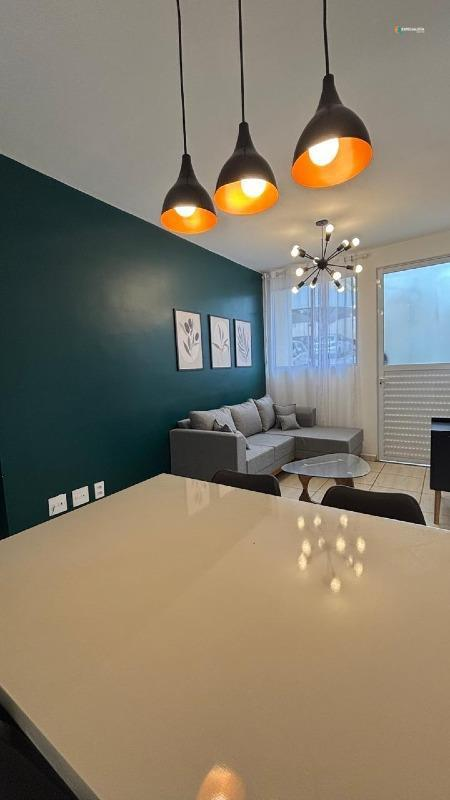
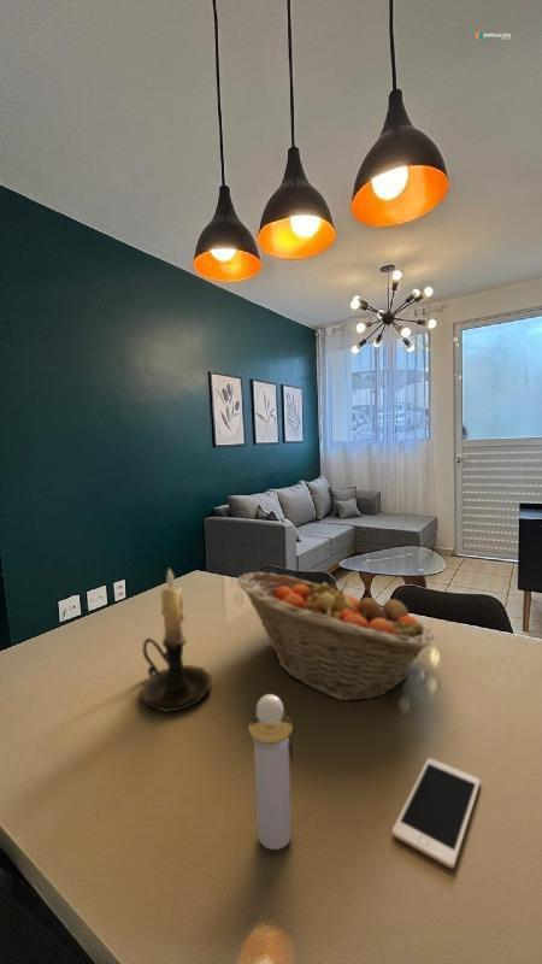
+ cell phone [391,757,482,870]
+ fruit basket [237,571,435,701]
+ perfume bottle [247,693,294,851]
+ candle holder [140,568,212,713]
